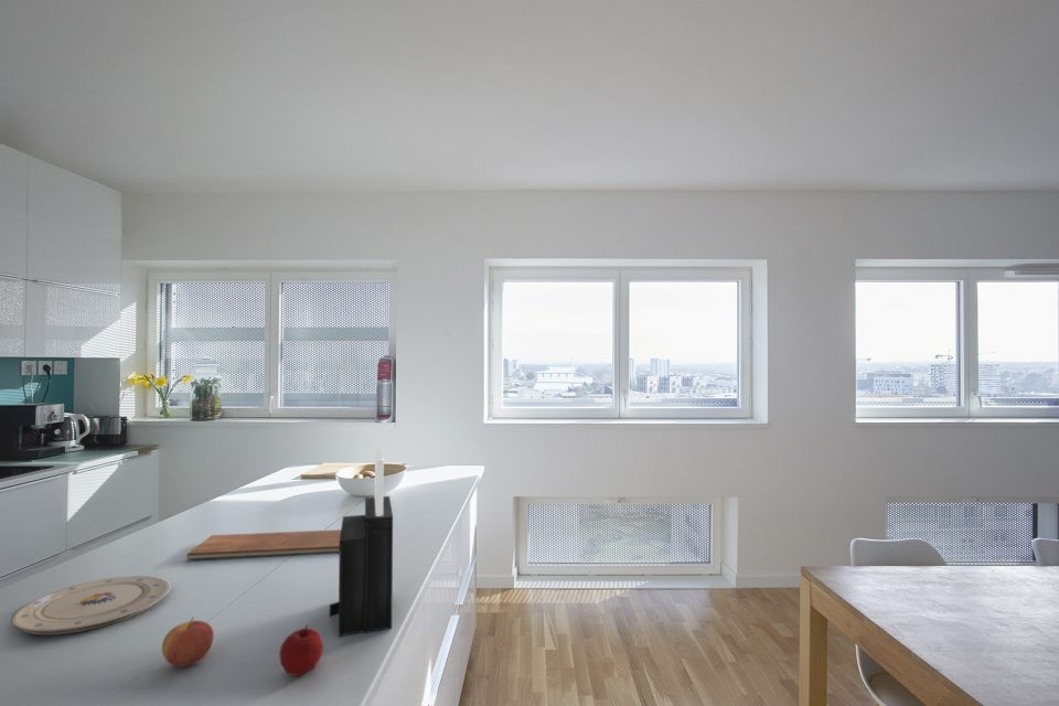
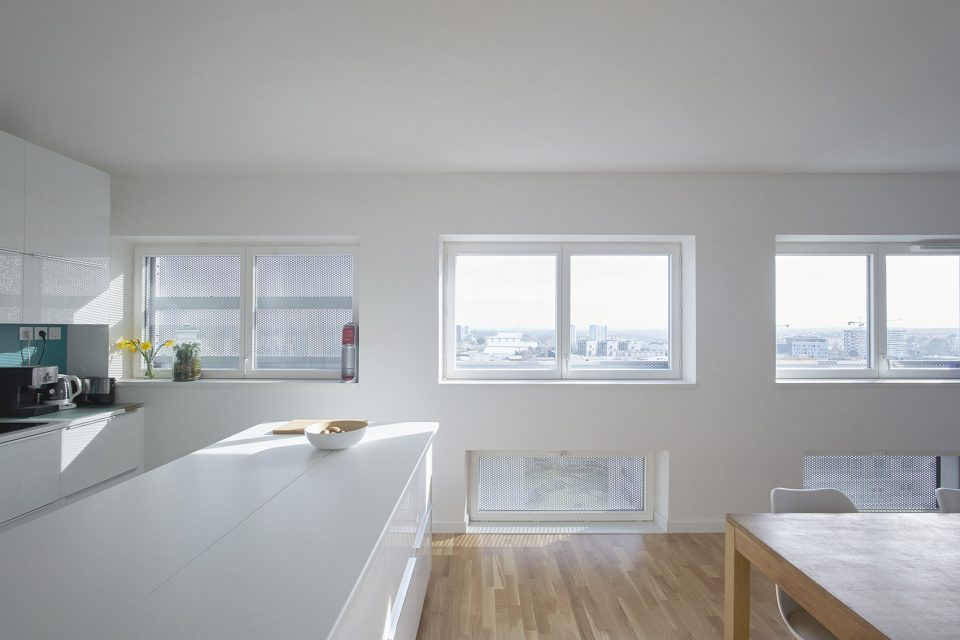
- apple [161,616,215,668]
- knife block [329,448,394,638]
- plate [10,575,172,635]
- chopping board [185,528,341,560]
- apple [278,624,324,677]
